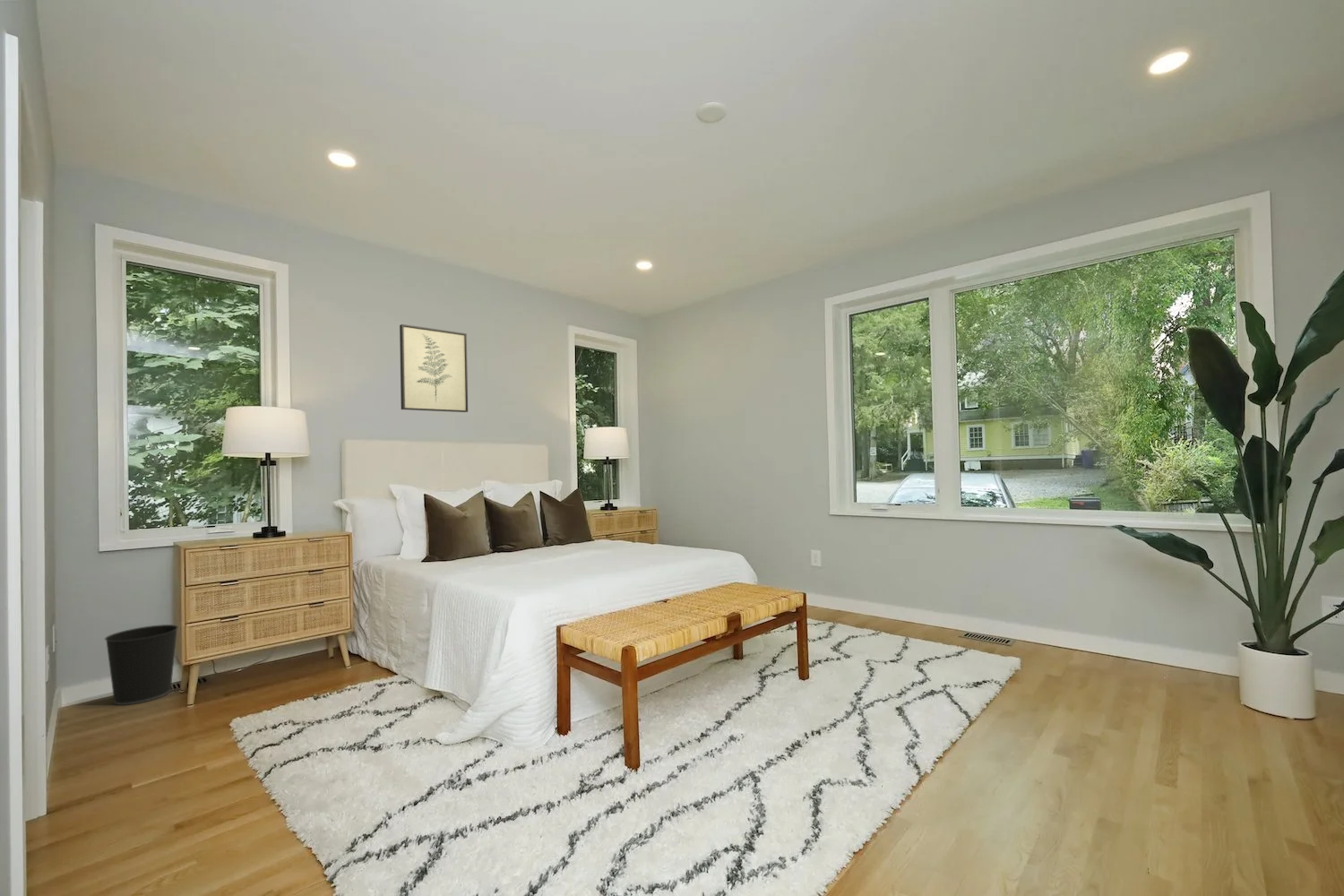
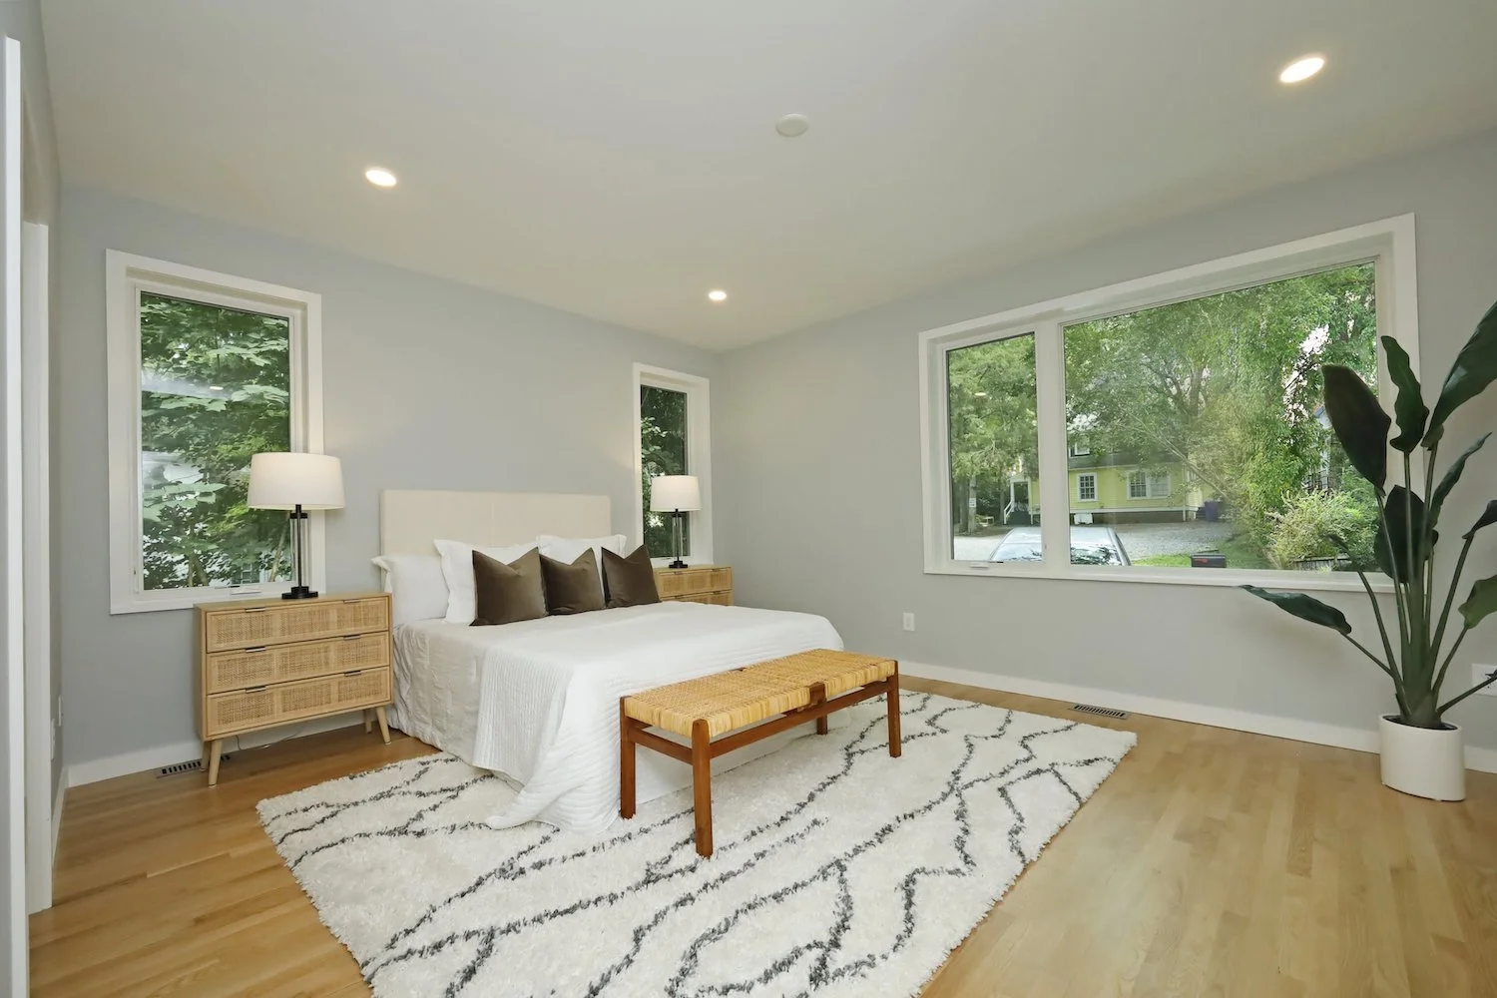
- wastebasket [104,624,179,706]
- wall art [399,323,469,413]
